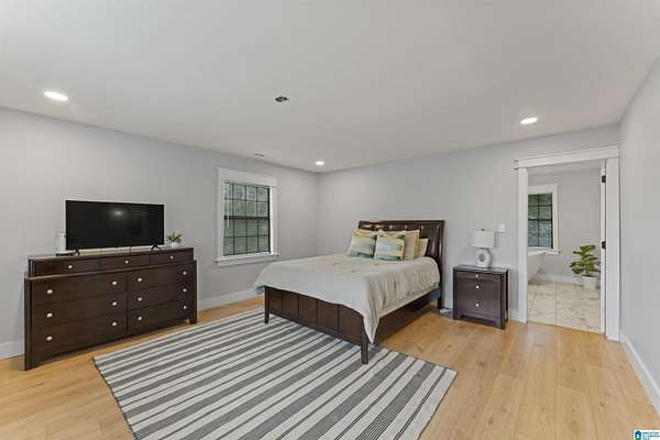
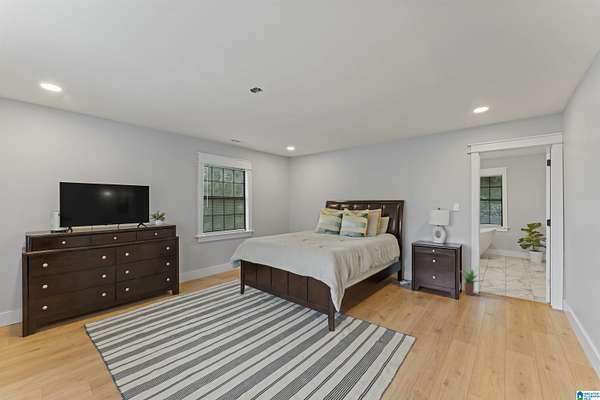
+ potted plant [460,267,487,297]
